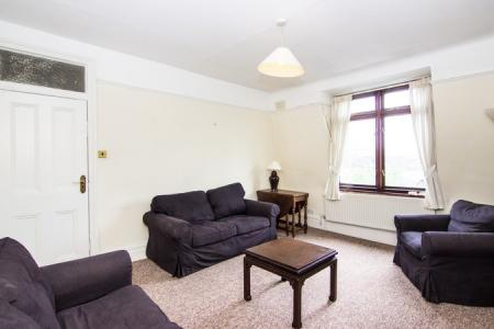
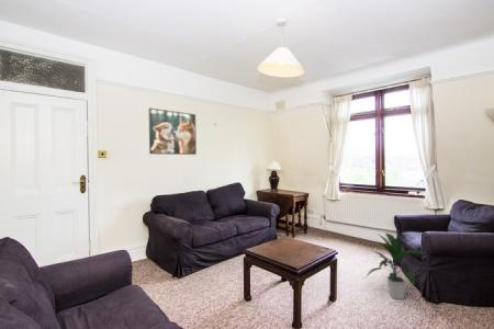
+ indoor plant [364,231,426,300]
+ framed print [148,107,198,156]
